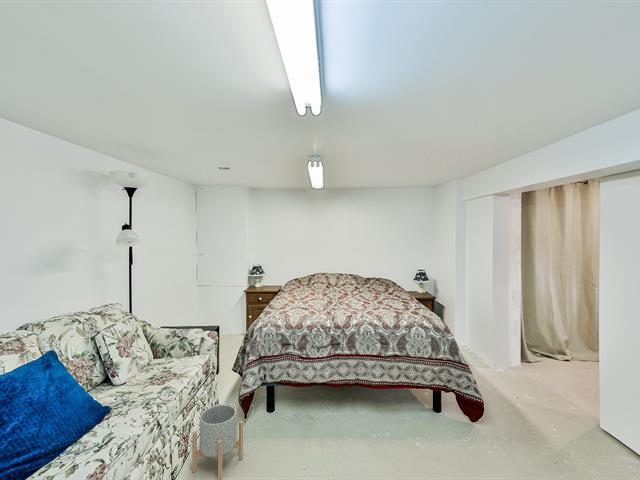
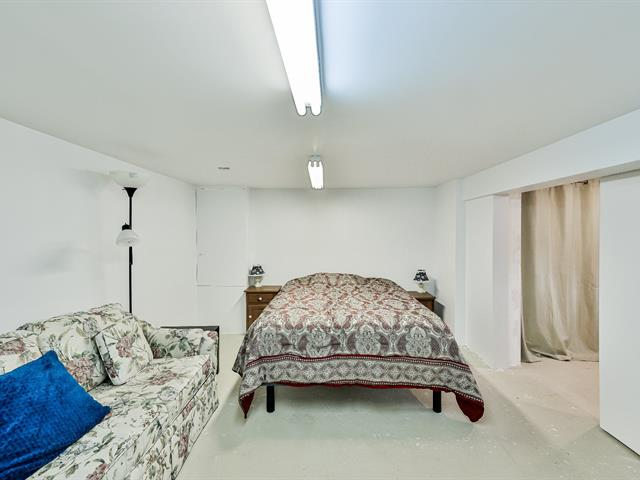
- planter [191,404,244,480]
